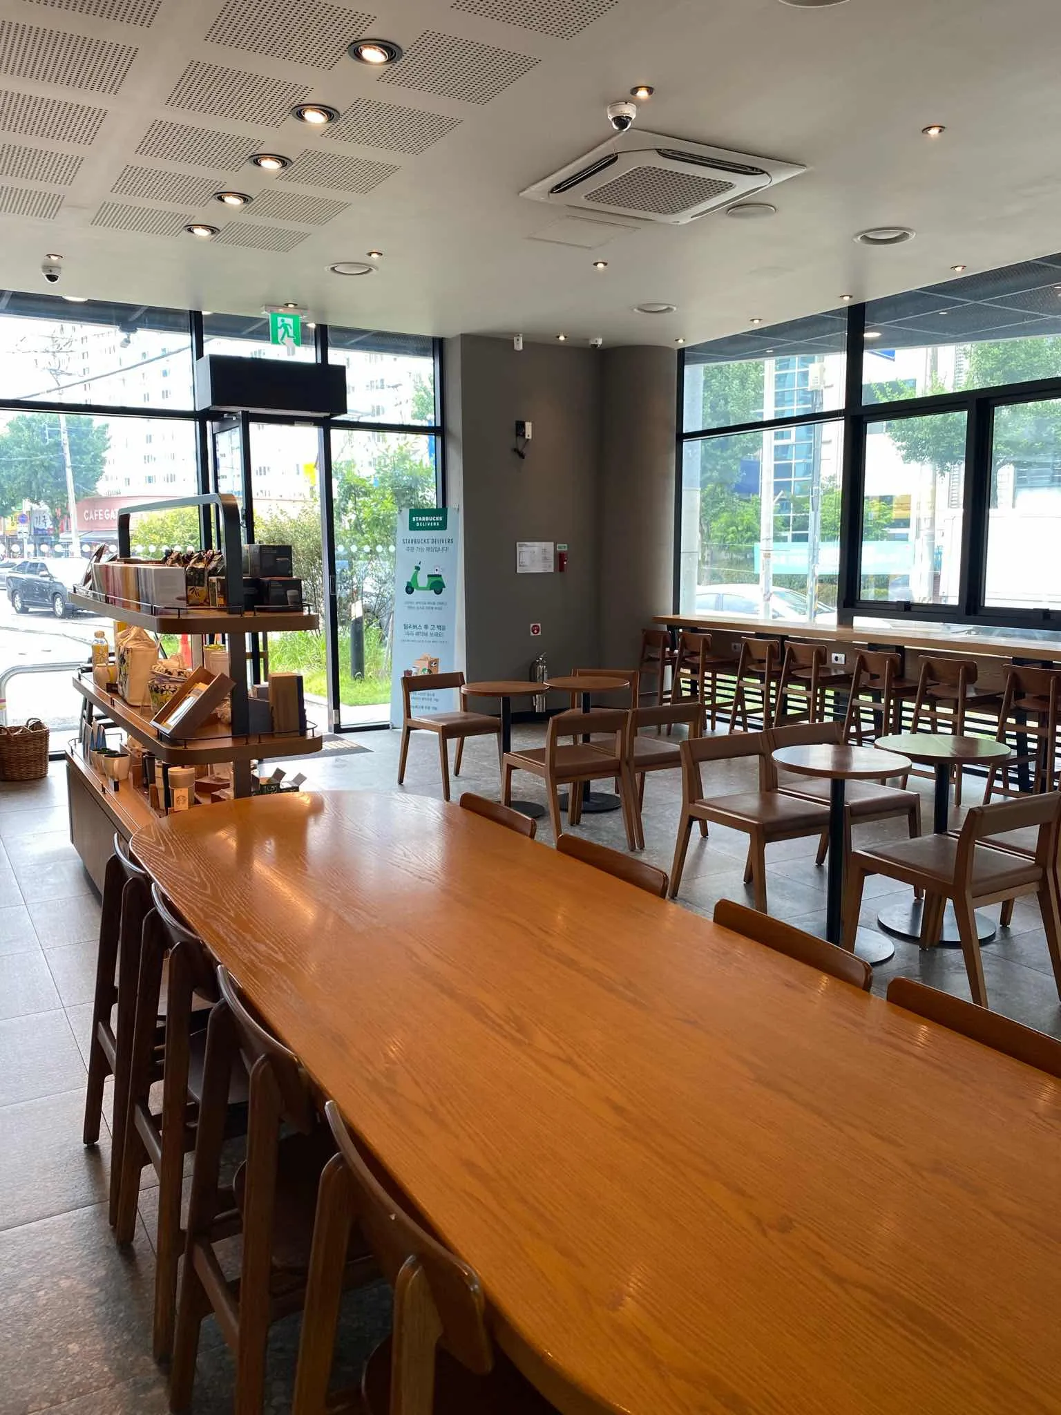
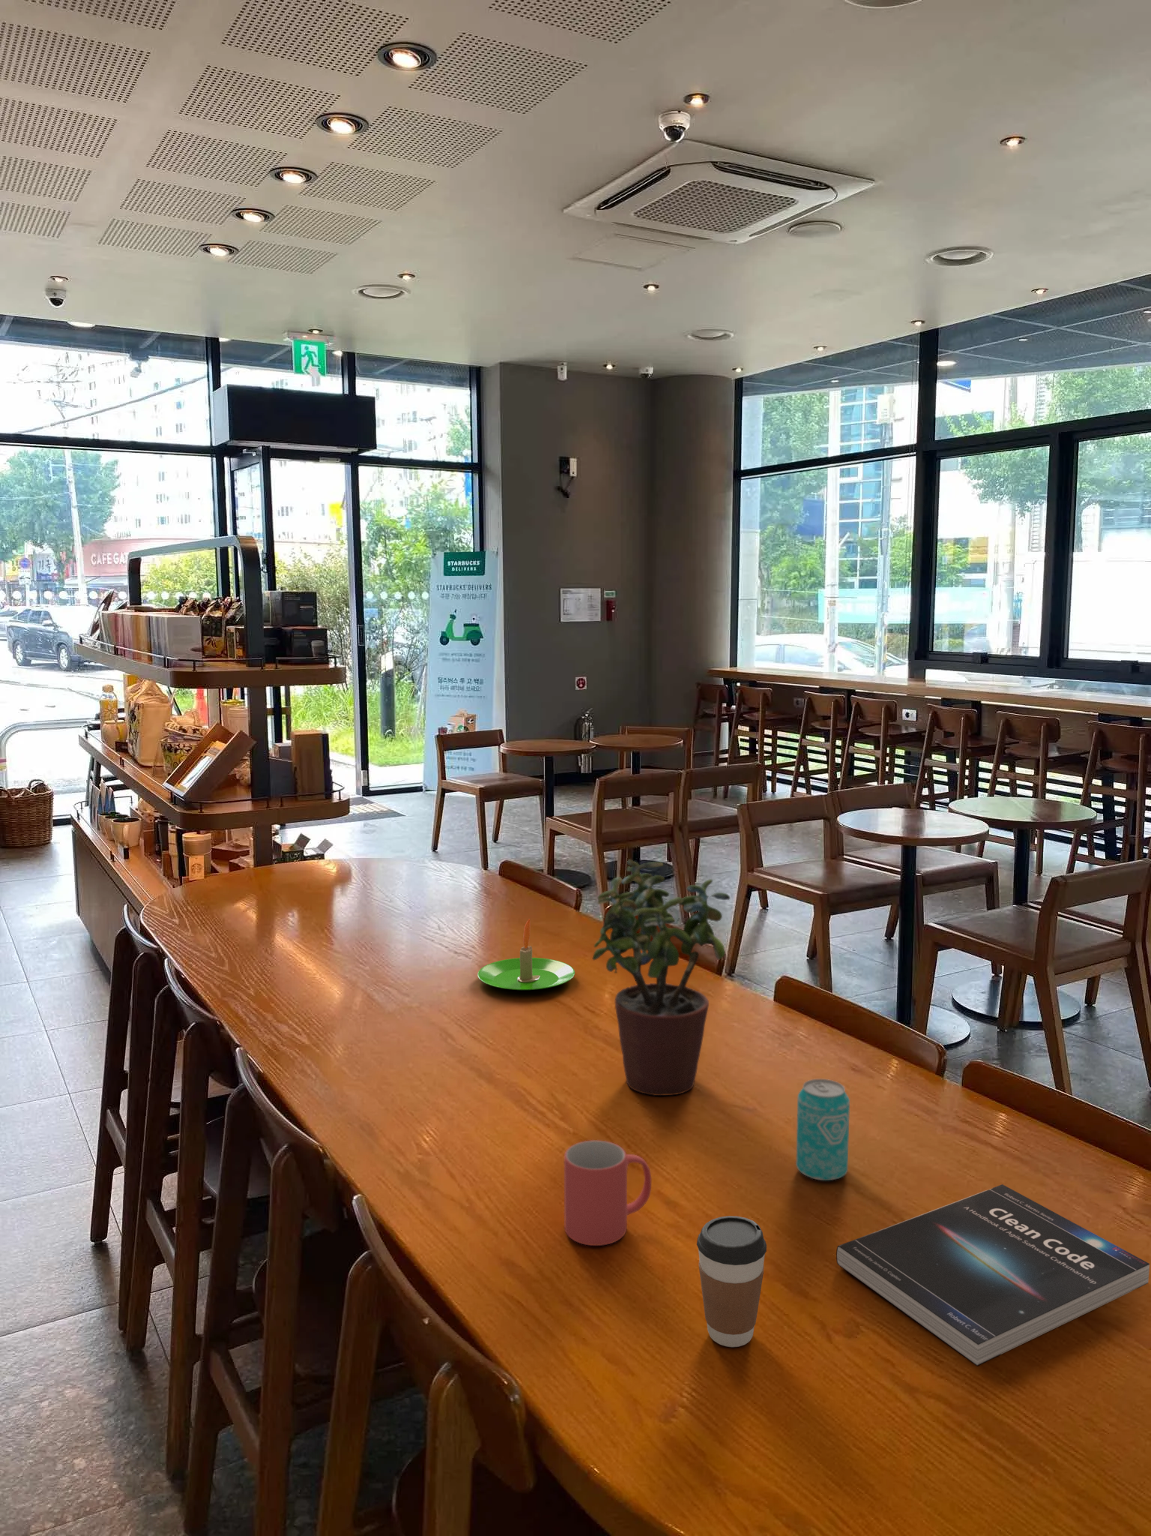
+ book [835,1184,1150,1367]
+ coffee cup [696,1215,768,1347]
+ mug [563,1139,652,1247]
+ beverage can [796,1079,850,1182]
+ candle [476,918,576,991]
+ potted plant [592,859,730,1097]
